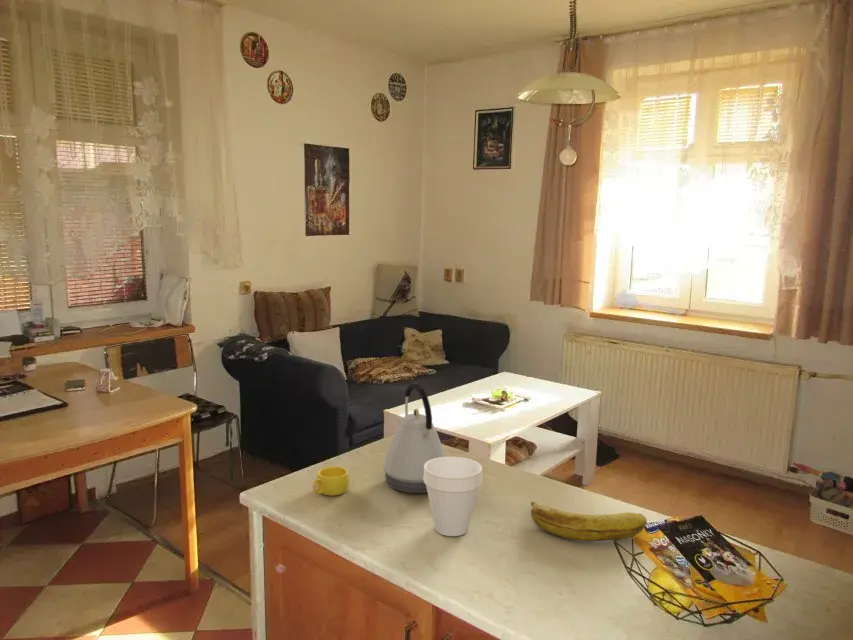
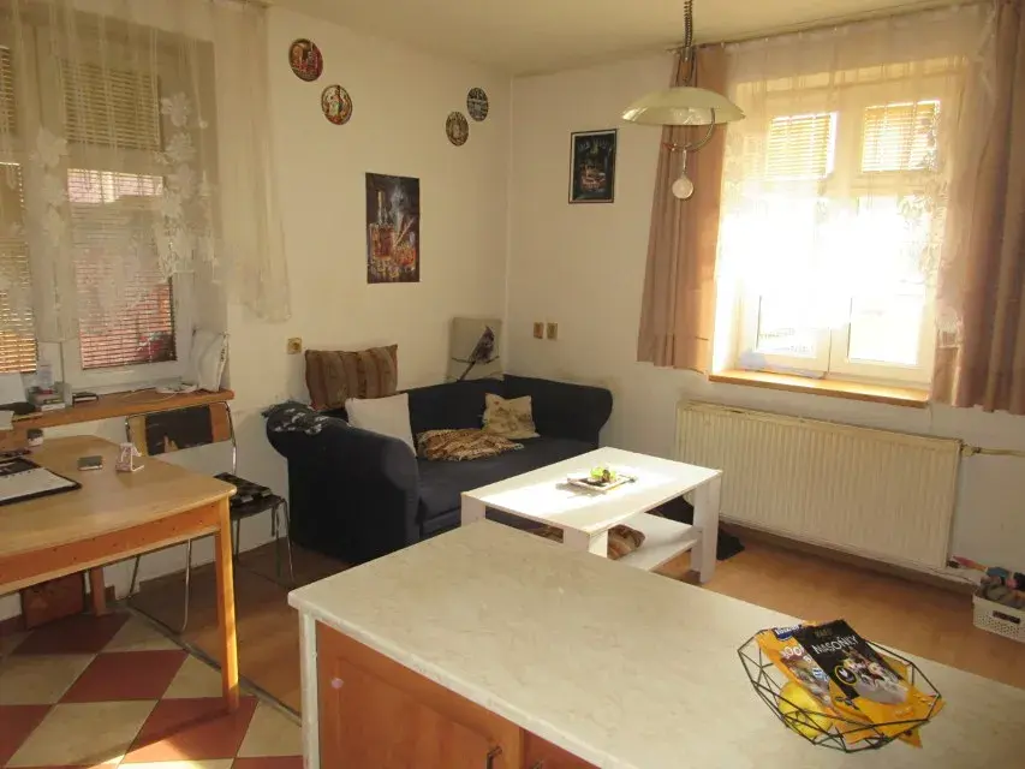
- banana [530,501,648,542]
- cup [312,466,350,497]
- cup [423,455,483,537]
- kettle [382,382,446,494]
